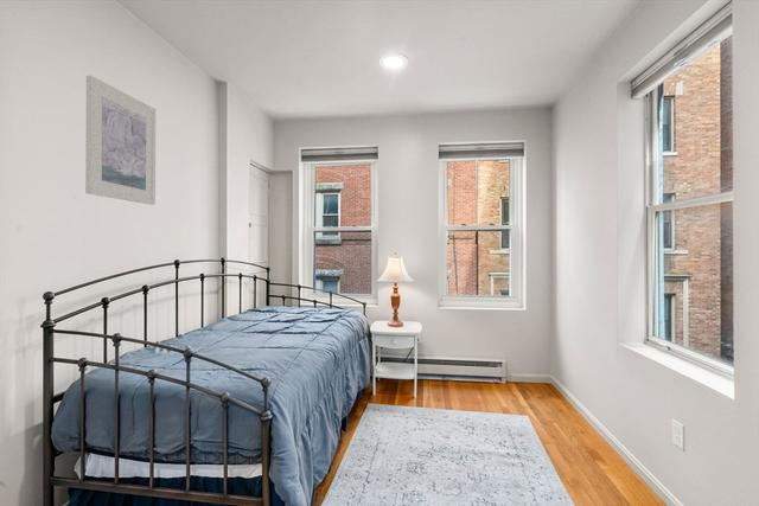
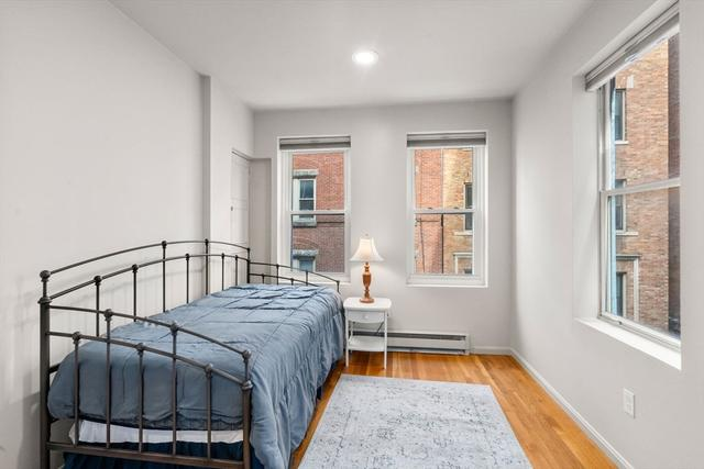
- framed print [84,75,157,206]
